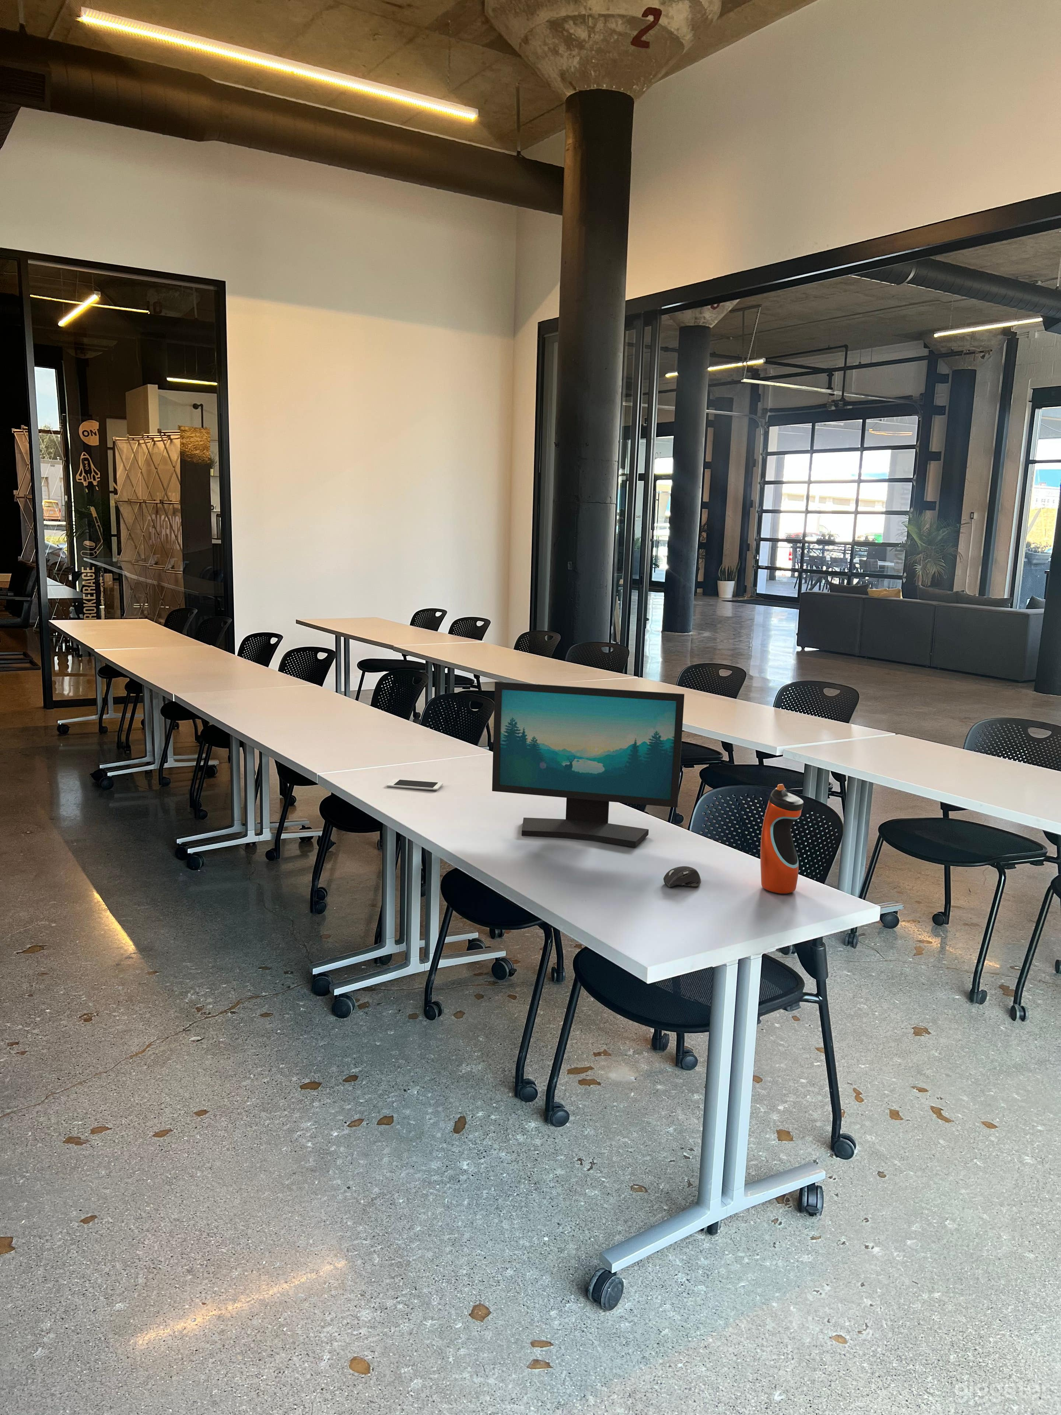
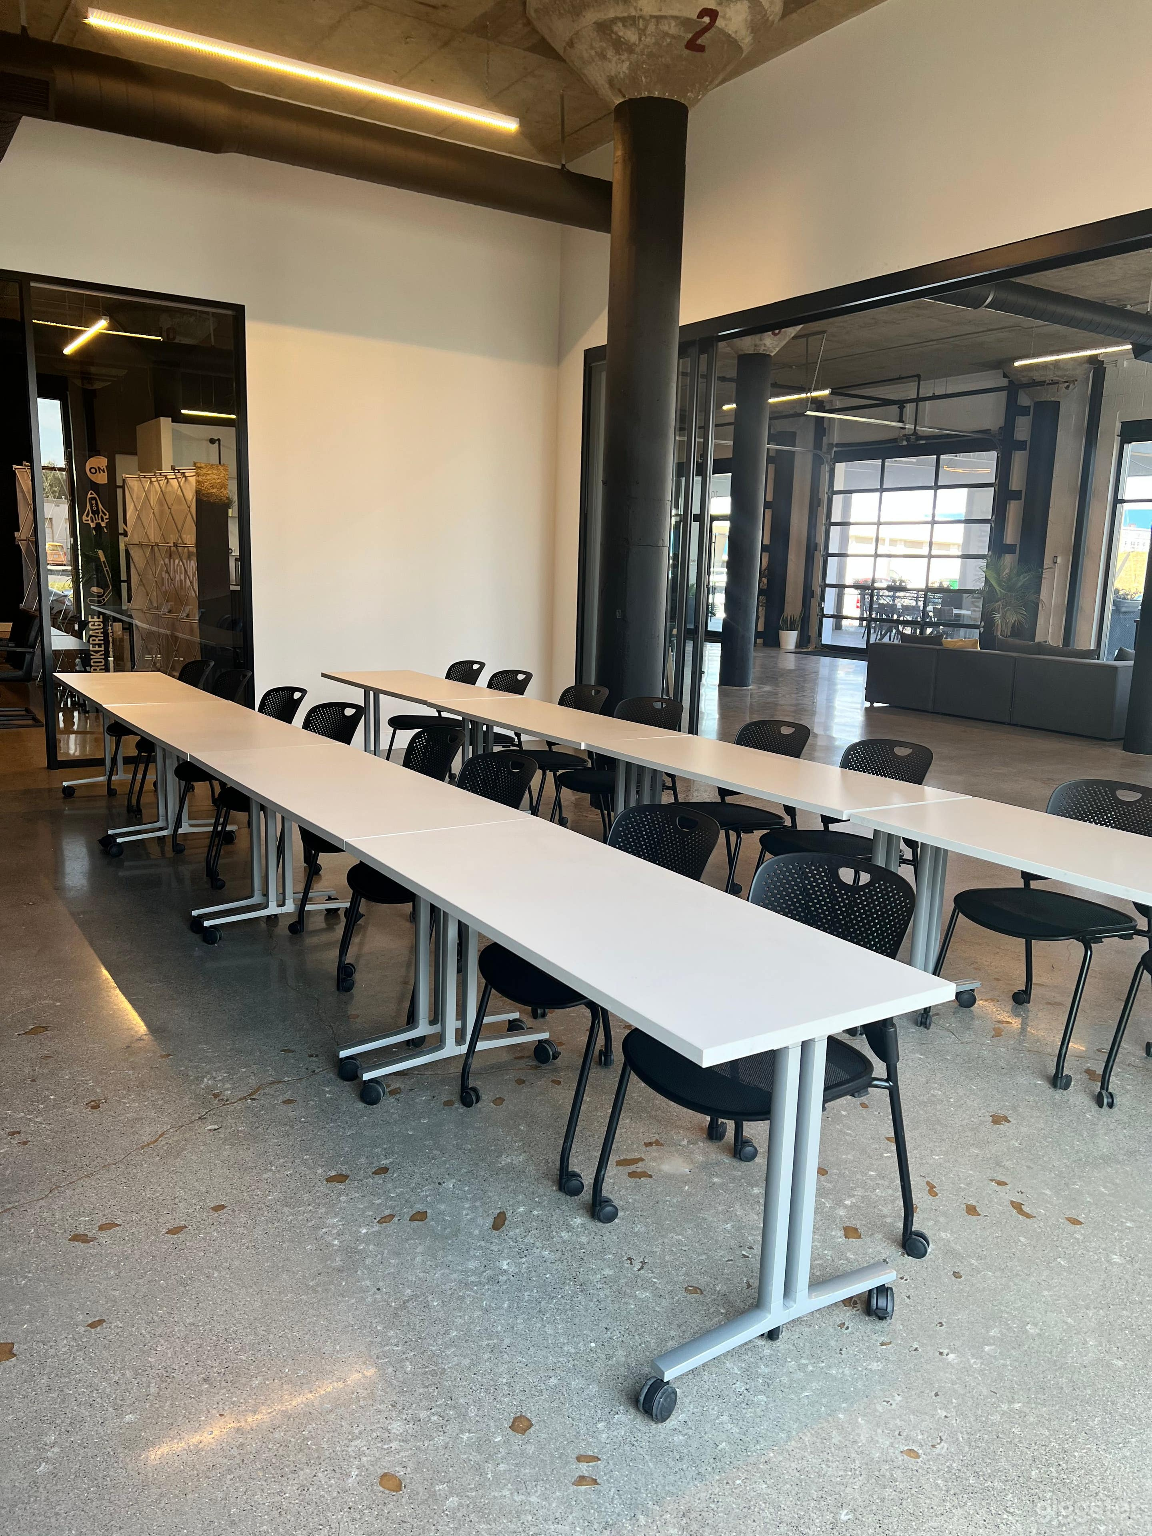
- computer monitor [491,682,685,848]
- water bottle [760,783,805,894]
- cell phone [387,779,444,791]
- computer mouse [663,866,701,888]
